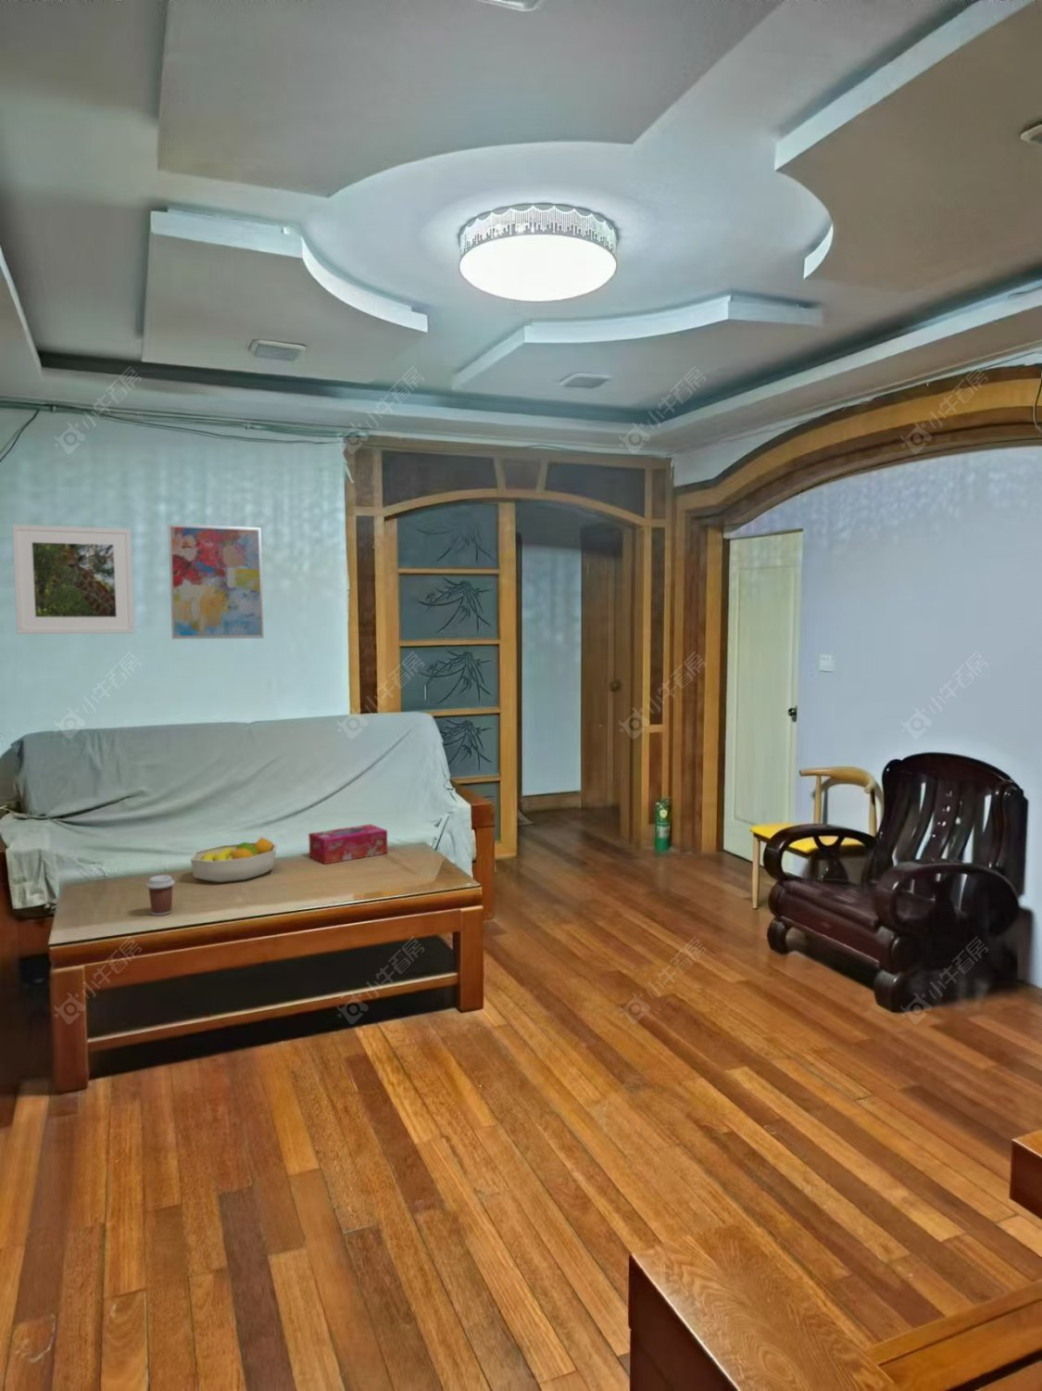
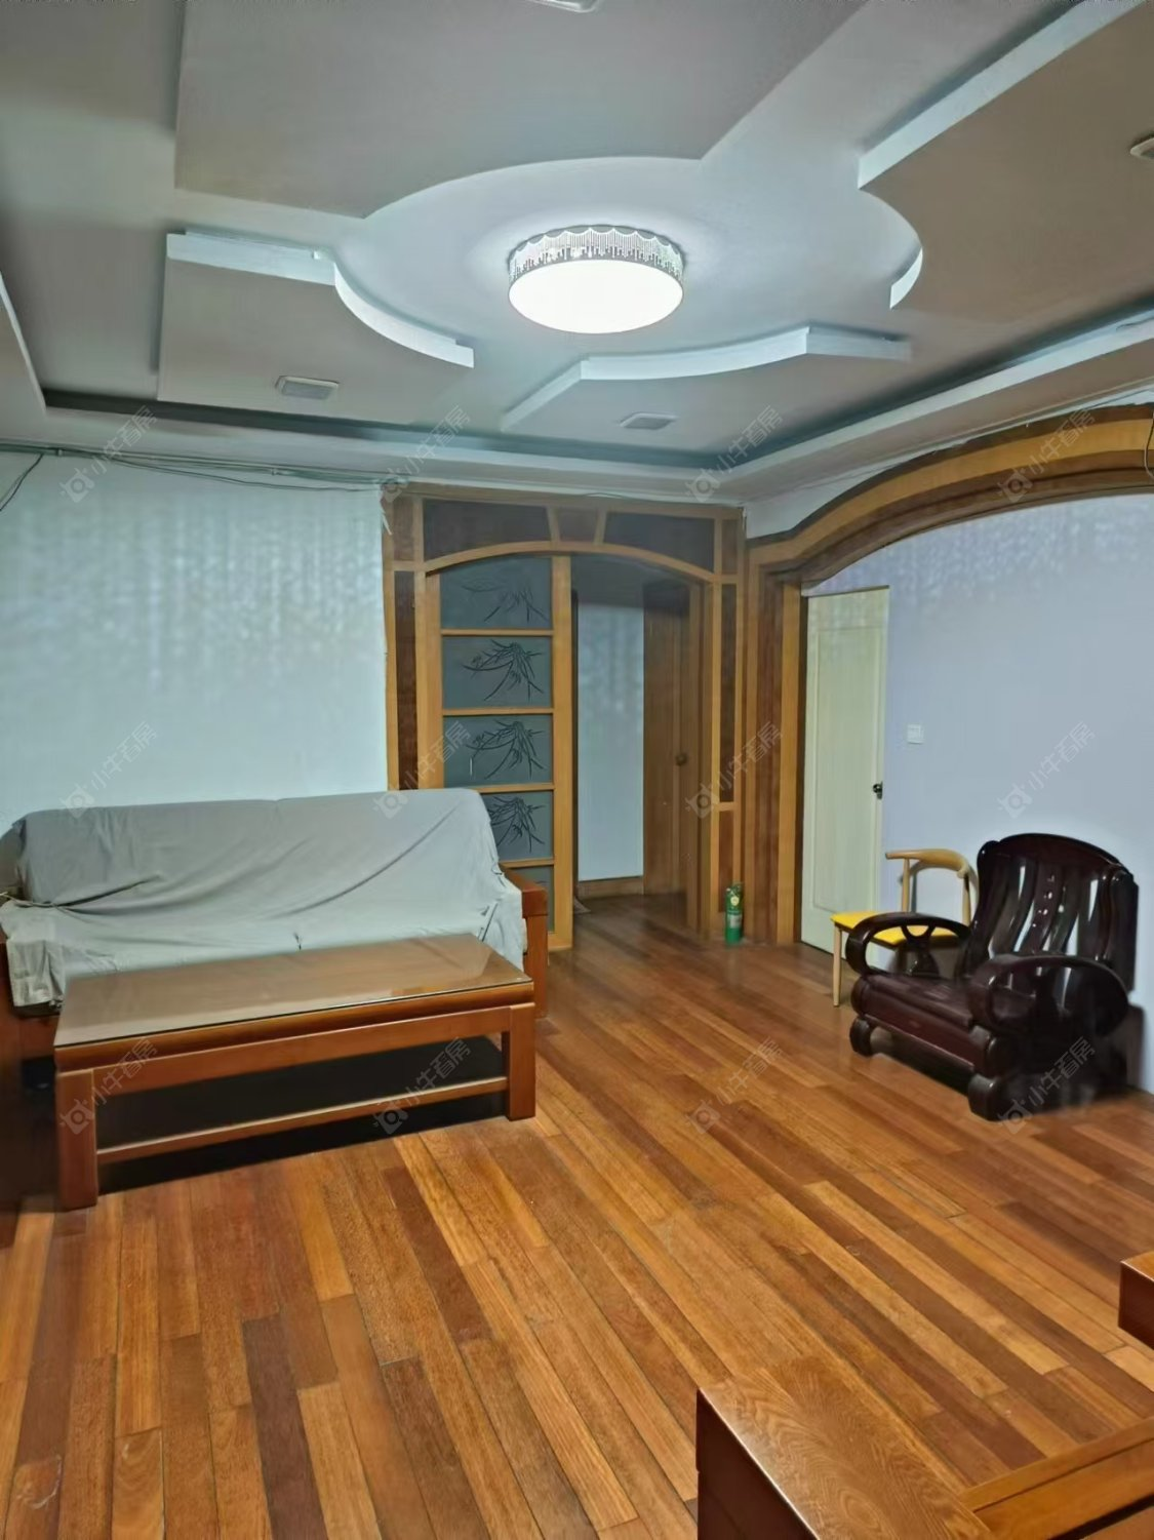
- wall art [167,522,265,641]
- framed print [11,524,136,635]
- coffee cup [146,874,176,917]
- fruit bowl [189,836,278,883]
- tissue box [308,823,389,865]
